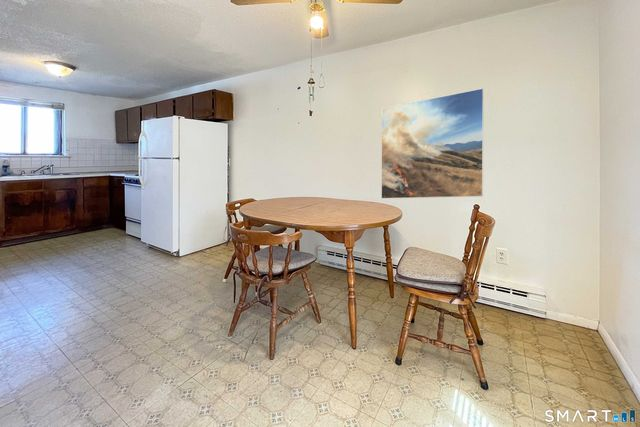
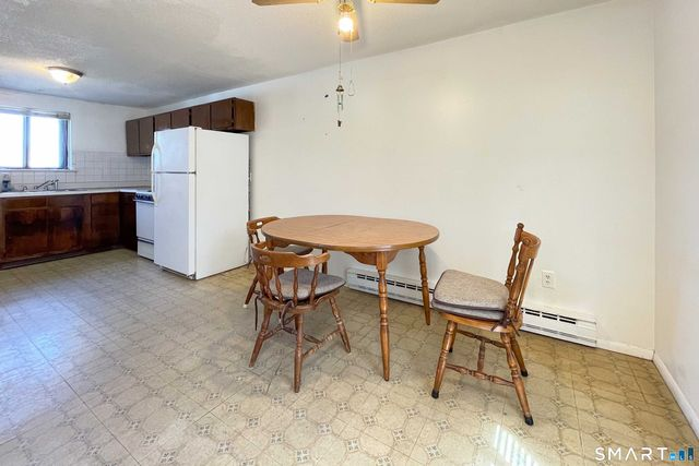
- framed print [380,87,485,200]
